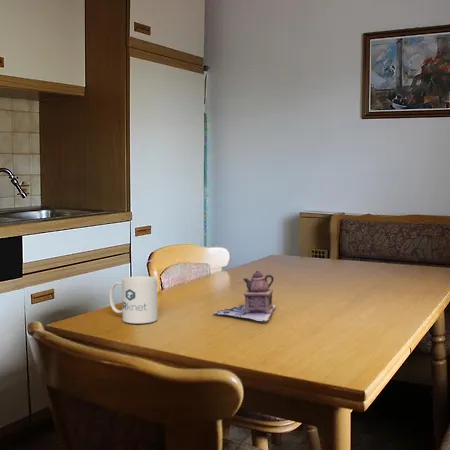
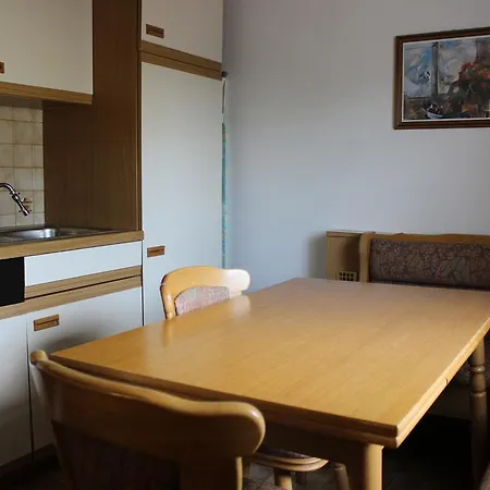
- mug [109,275,159,324]
- teapot [212,270,277,323]
